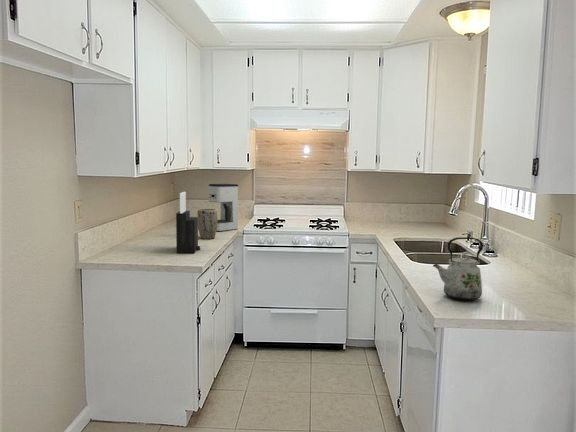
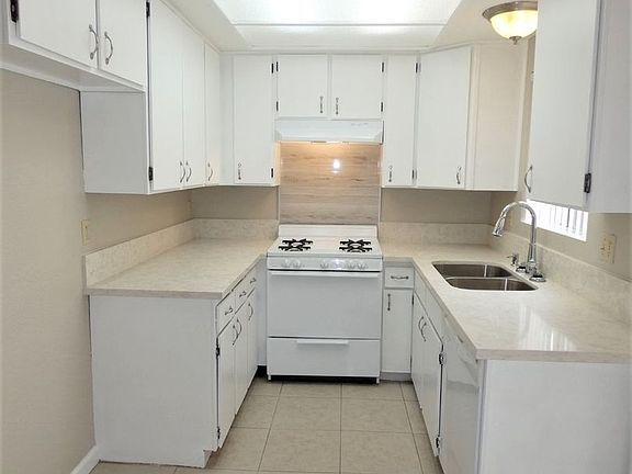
- knife block [175,191,201,254]
- coffee maker [208,183,239,232]
- plant pot [197,208,218,240]
- kettle [432,236,484,301]
